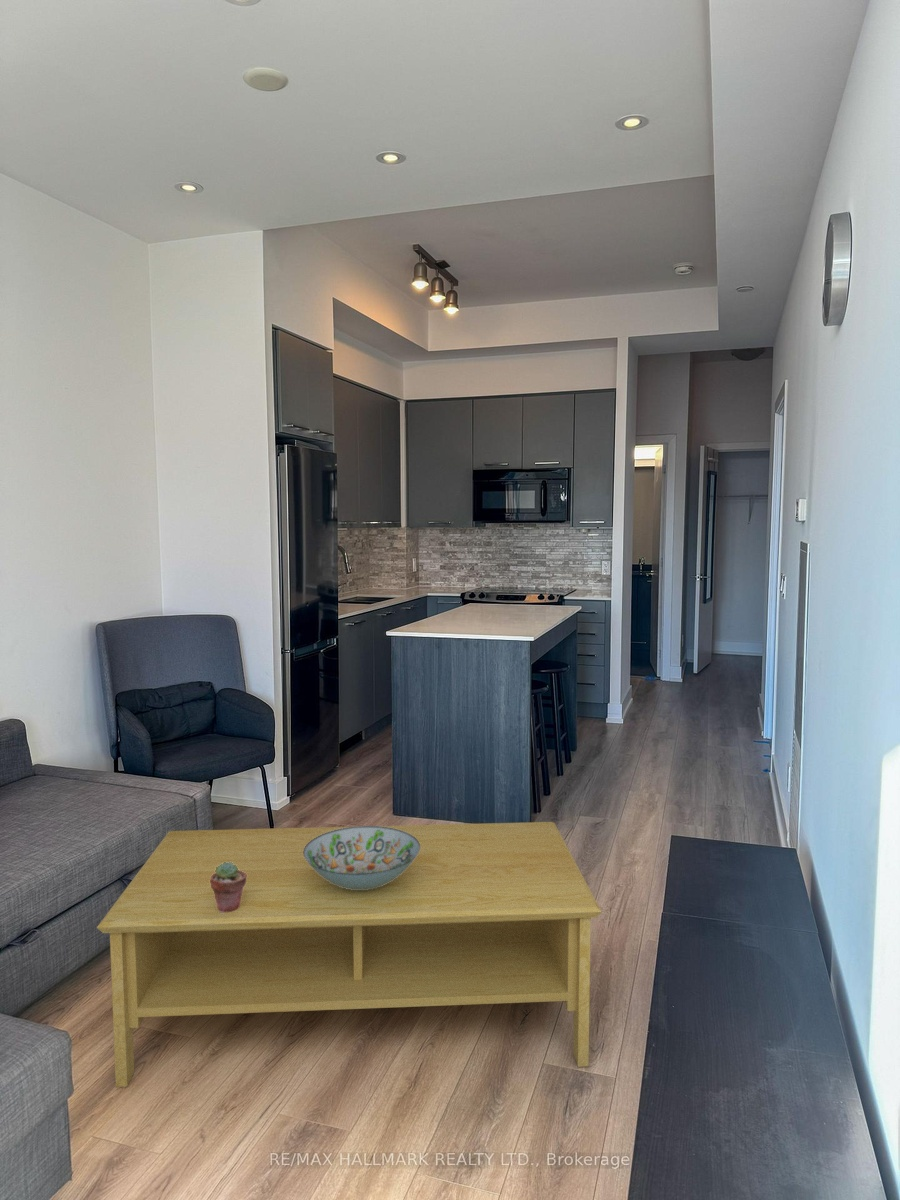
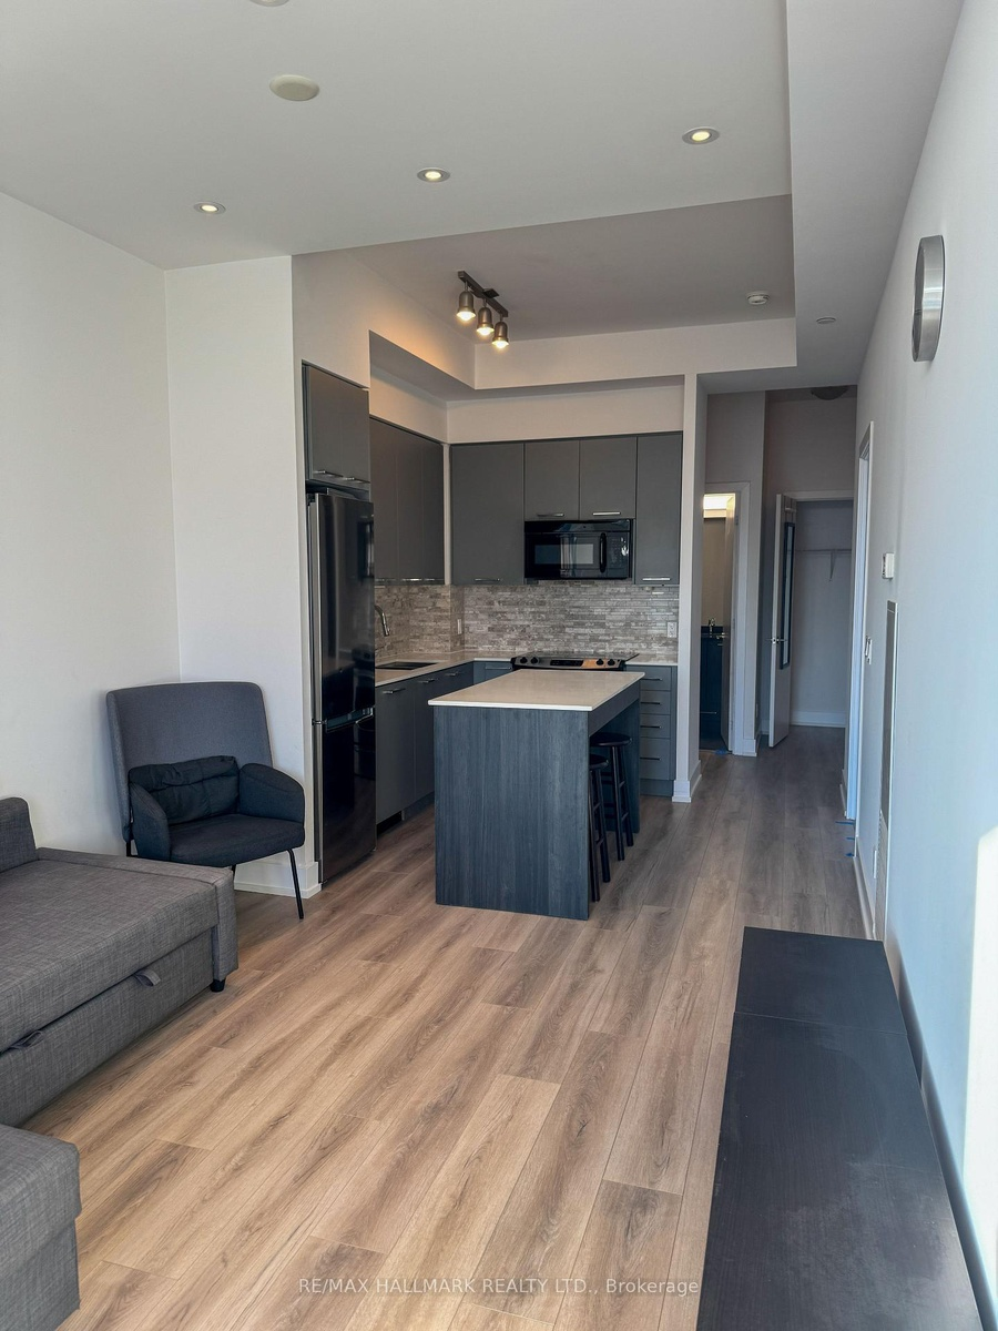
- decorative bowl [303,825,420,890]
- coffee table [96,821,603,1088]
- potted succulent [210,862,247,913]
